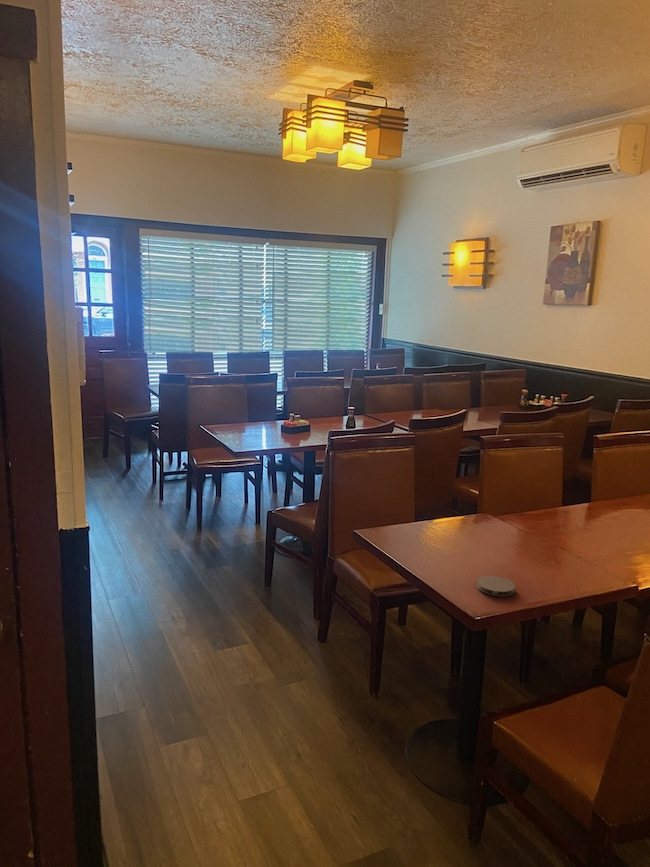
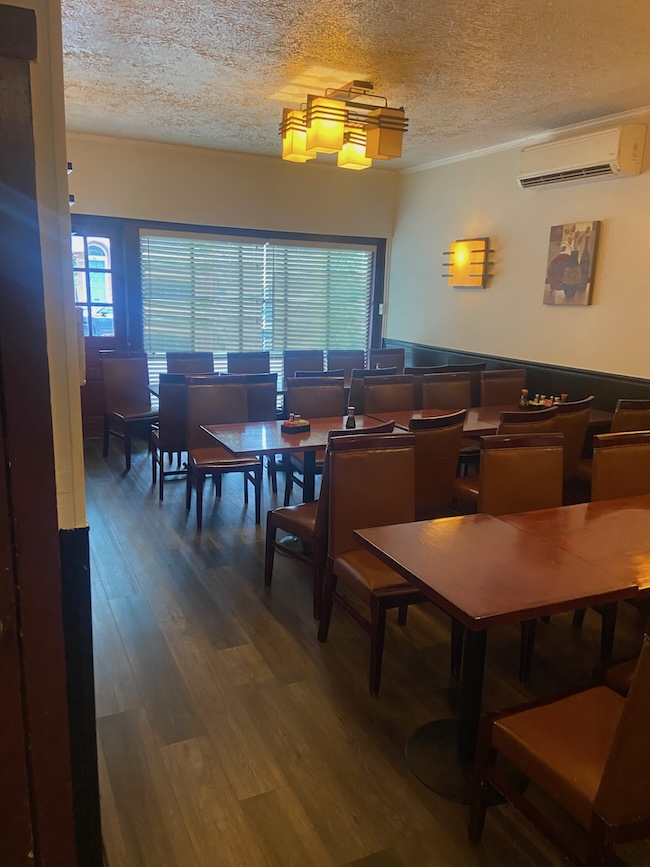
- coaster [476,575,516,597]
